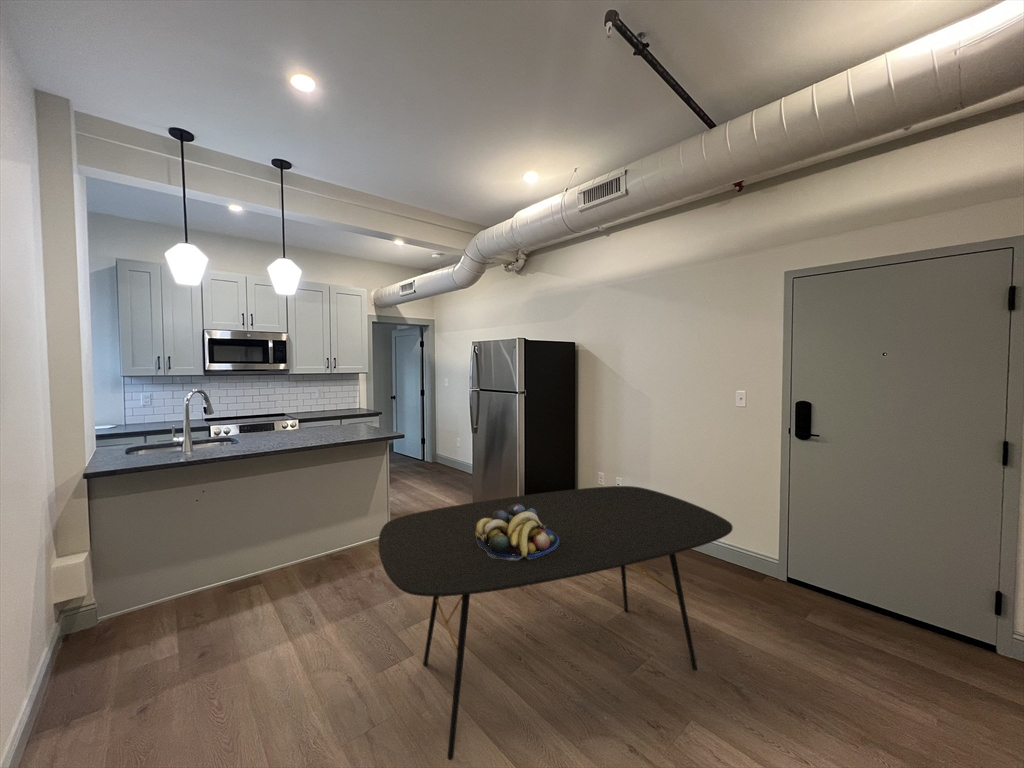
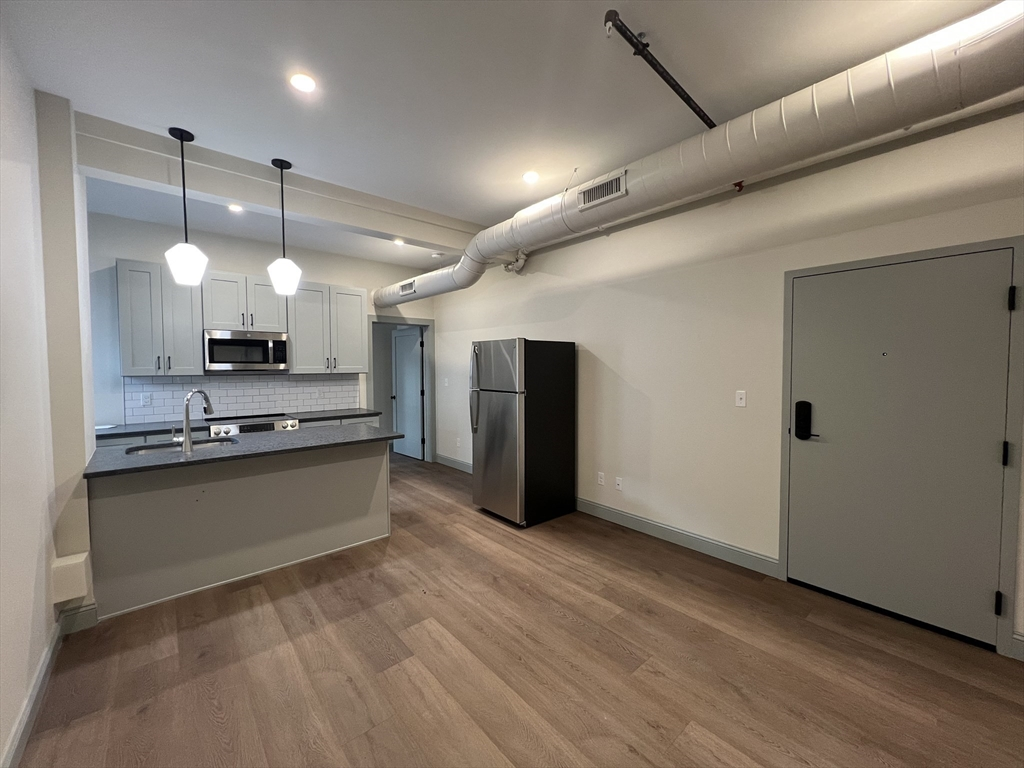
- fruit bowl [476,504,559,560]
- dining table [378,485,734,761]
